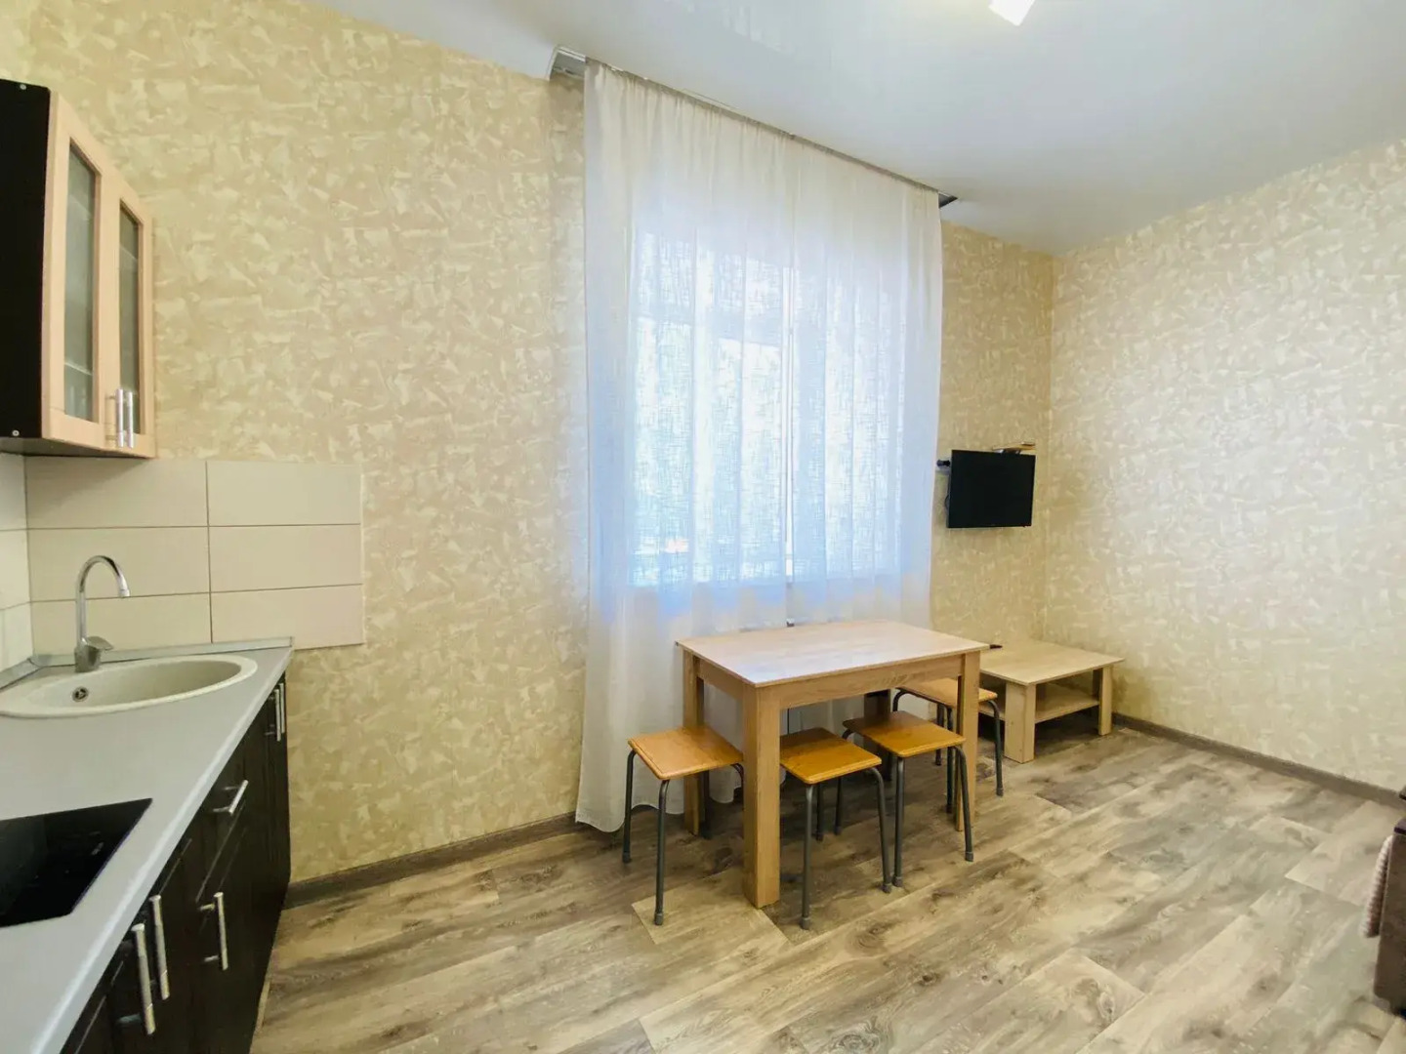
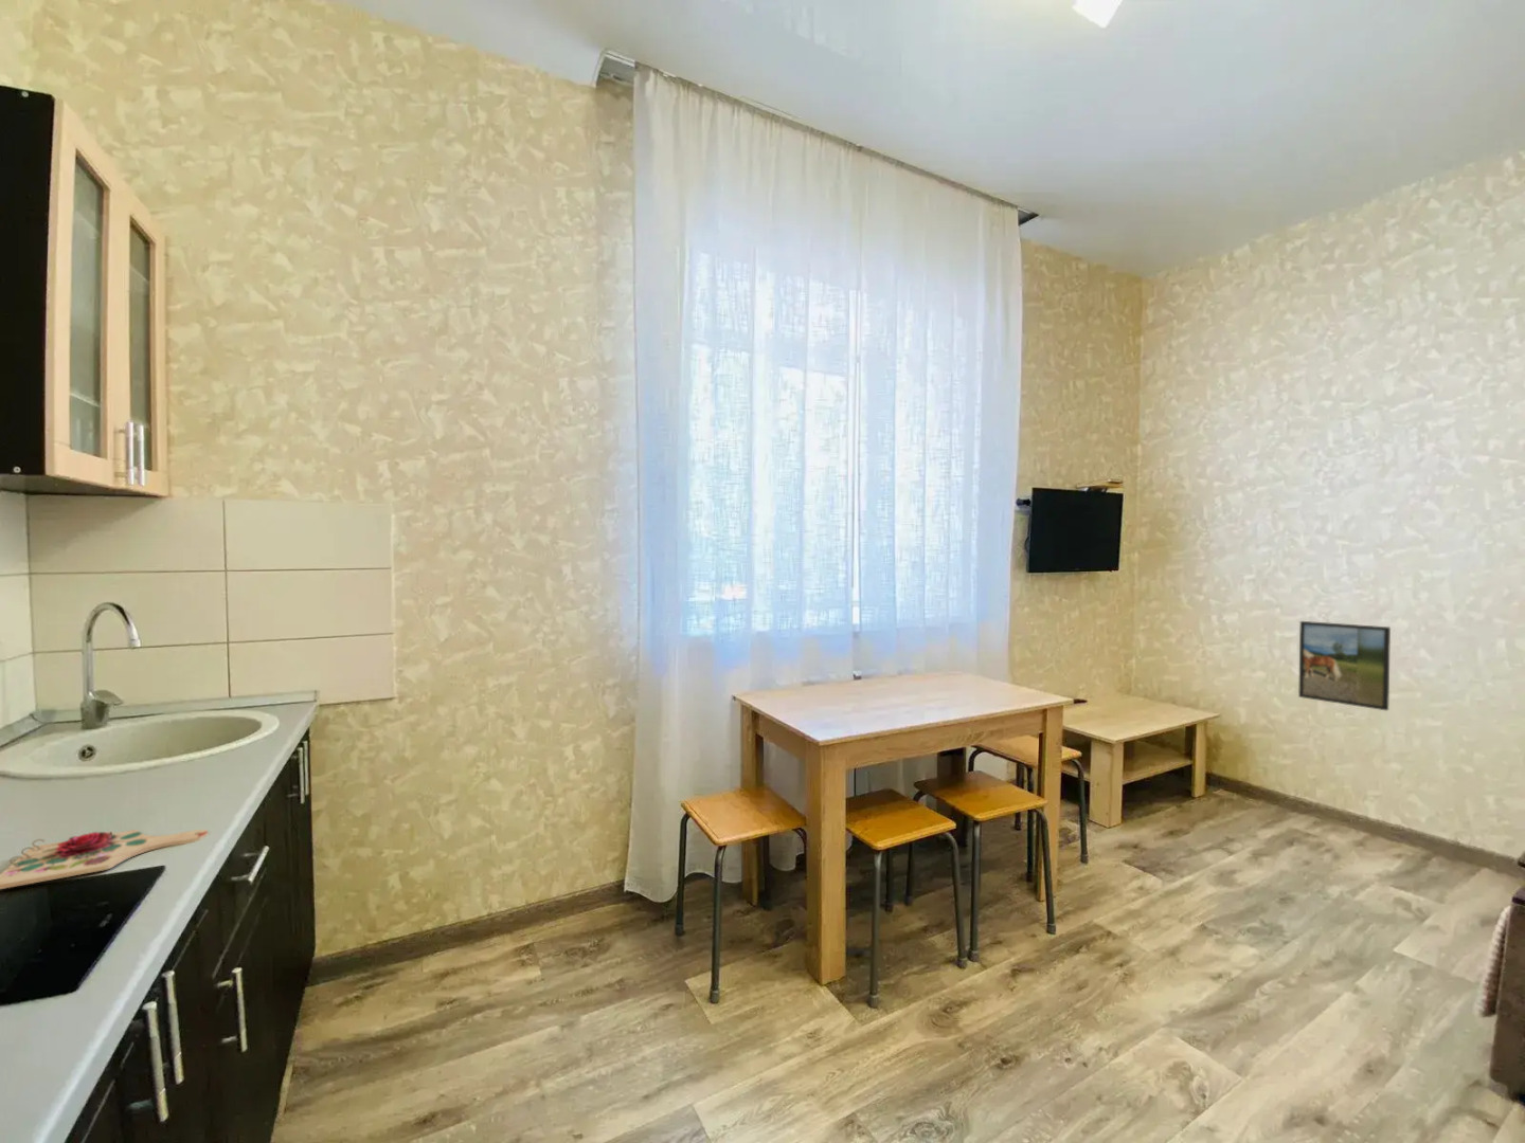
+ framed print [1297,621,1392,711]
+ cutting board [0,828,209,890]
